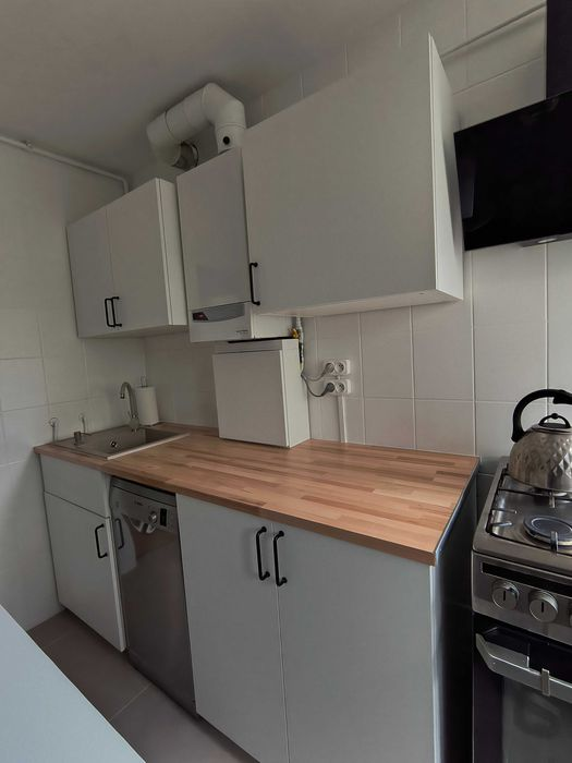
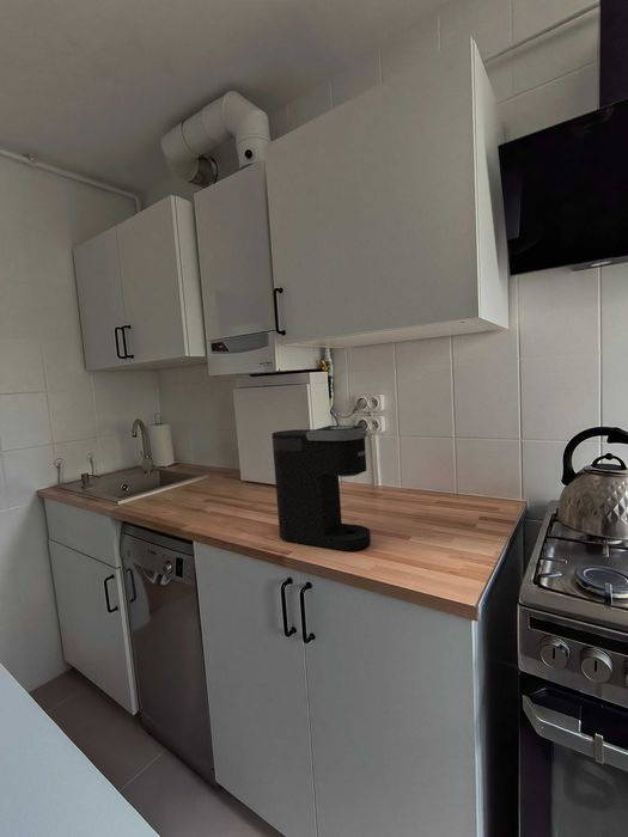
+ coffee maker [270,424,372,551]
